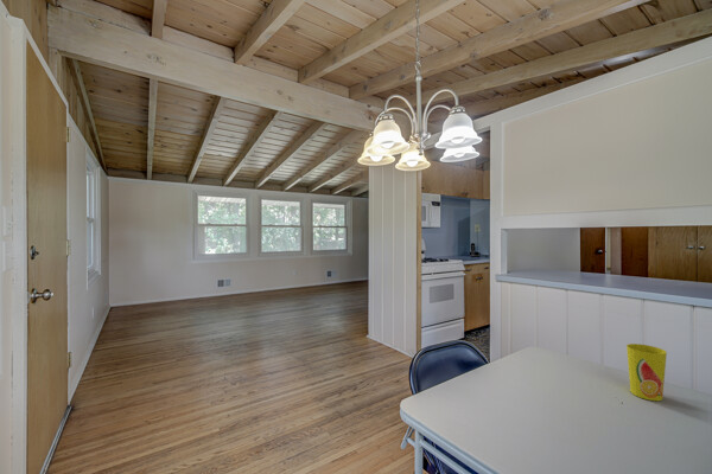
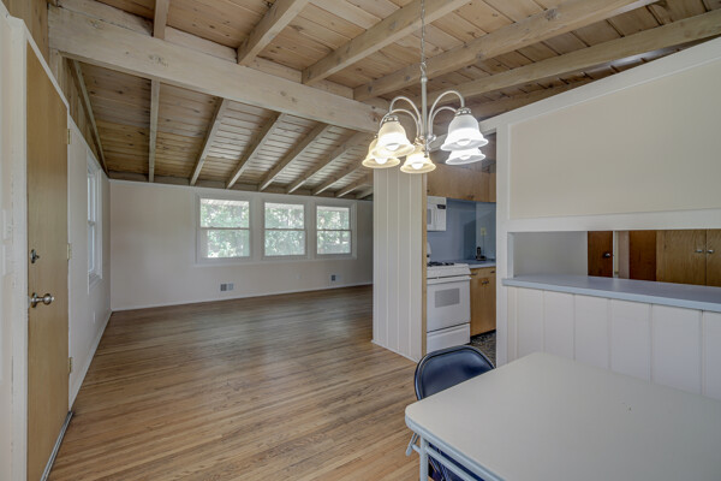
- cup [625,342,668,402]
